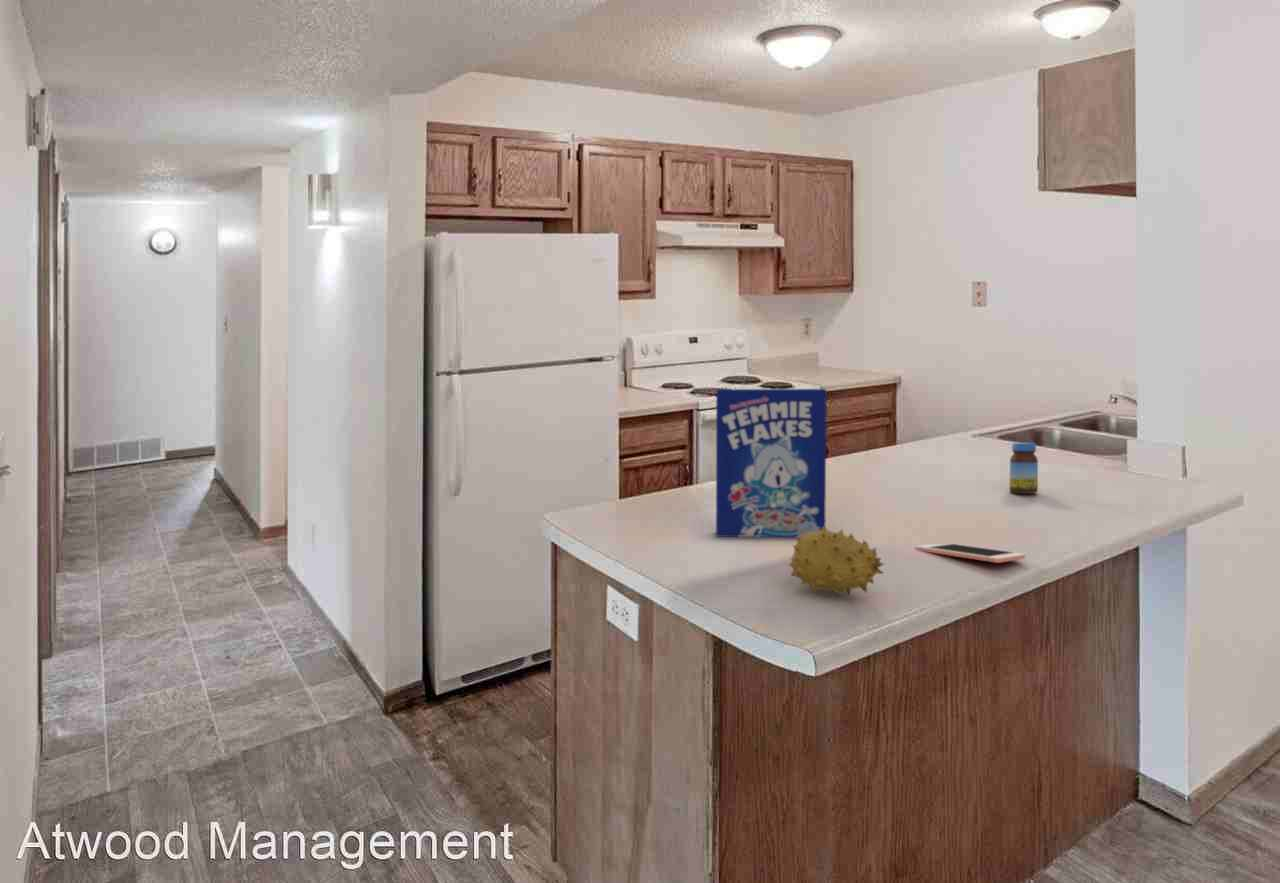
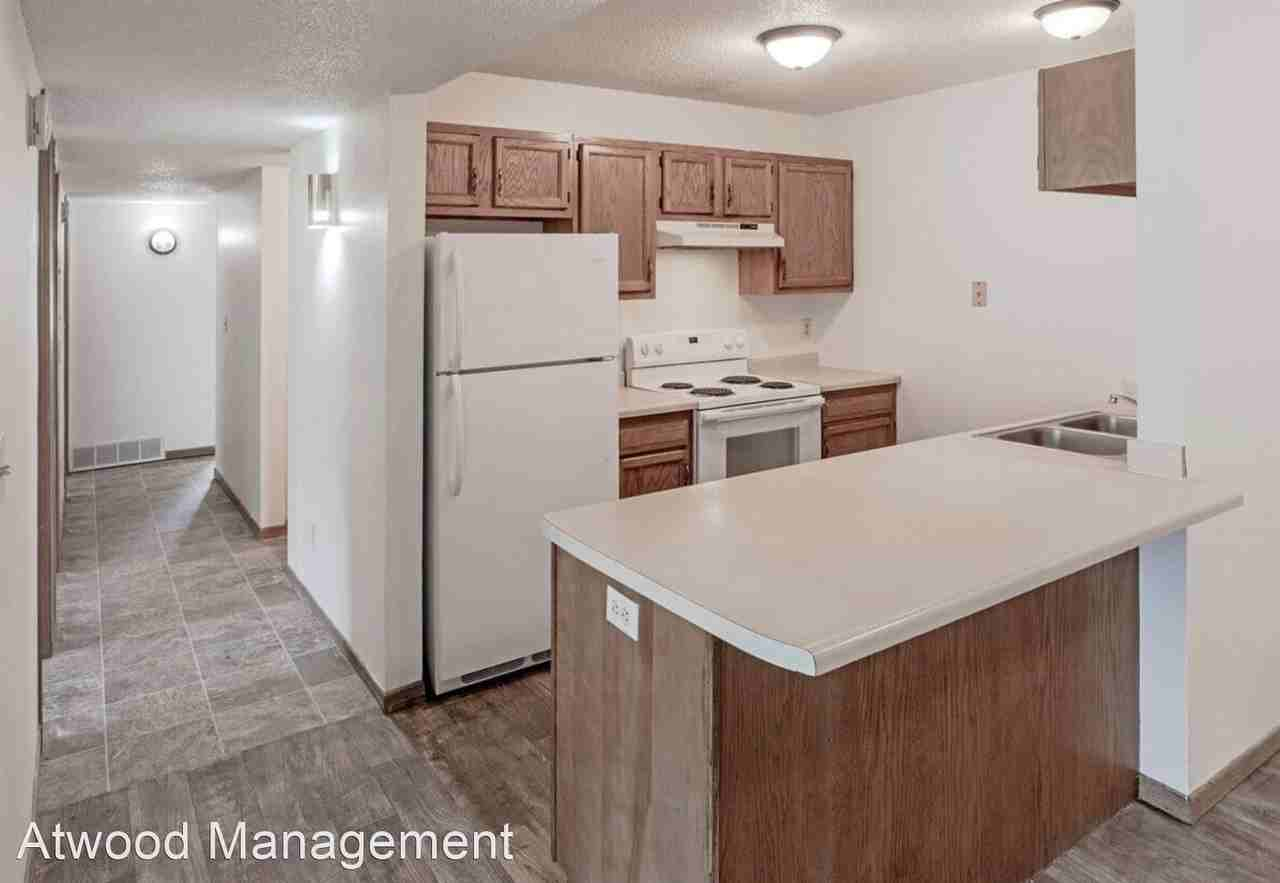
- jar [1009,442,1039,495]
- cereal box [715,388,827,539]
- fruit [788,525,885,598]
- cell phone [914,543,1026,564]
